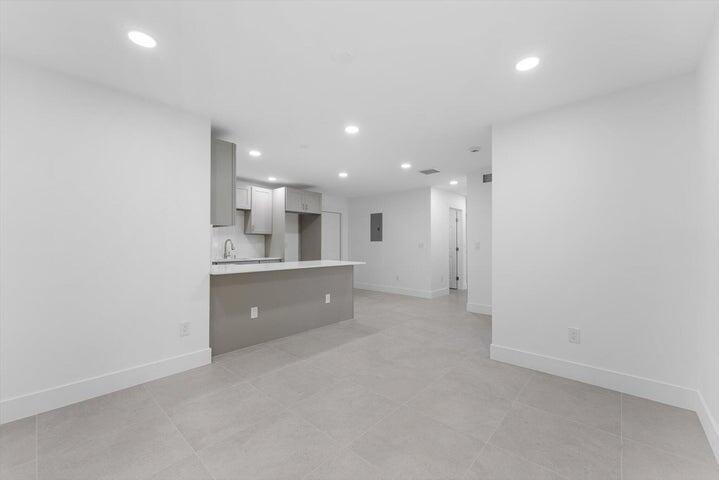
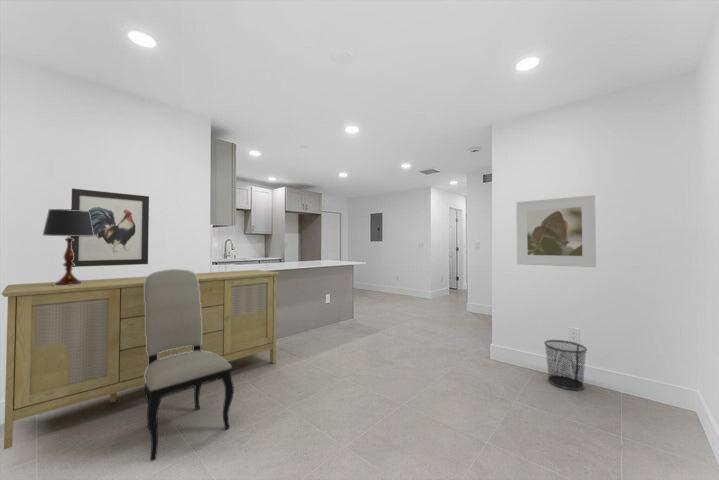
+ dining chair [144,268,235,462]
+ wall art [70,188,150,268]
+ waste bin [543,339,588,391]
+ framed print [516,194,597,268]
+ sideboard [0,269,281,450]
+ table lamp [42,208,94,286]
